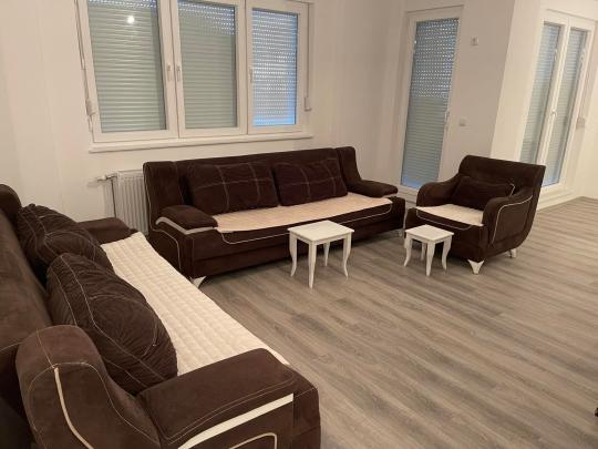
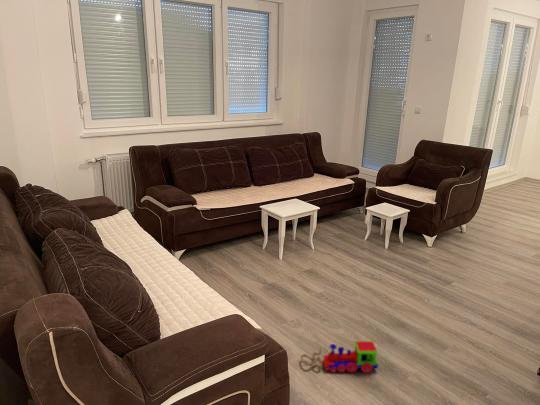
+ toy train [300,340,379,374]
